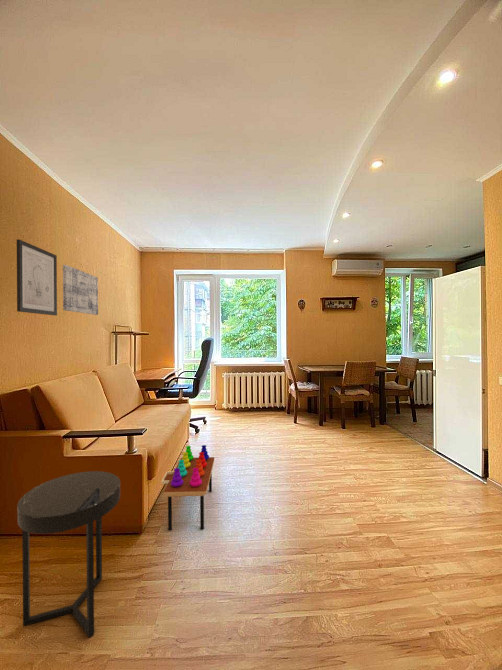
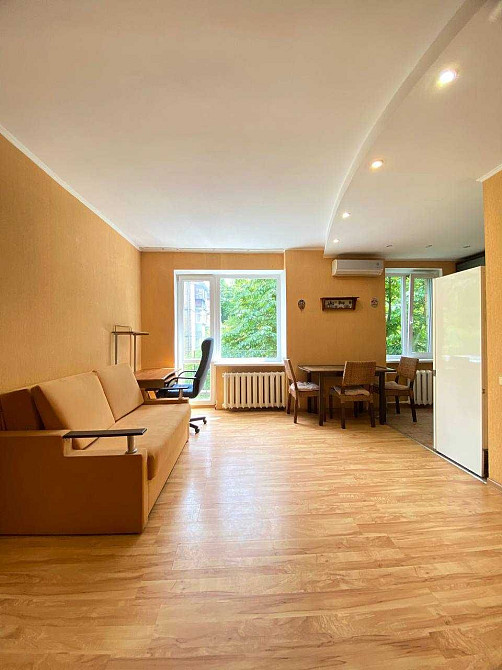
- stacking toy [160,444,215,531]
- wall art [62,264,99,316]
- wall art [16,238,58,316]
- side table [16,470,121,639]
